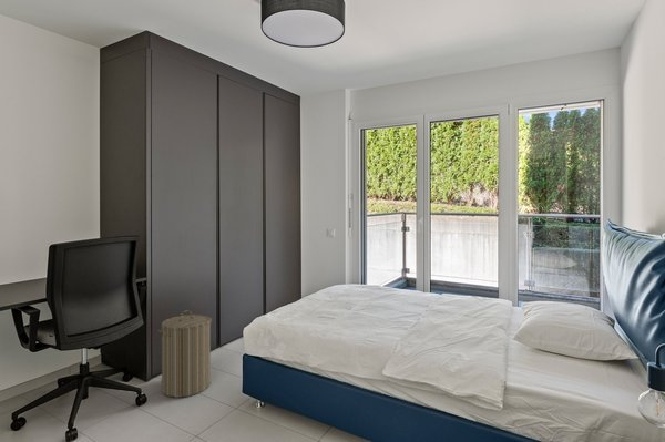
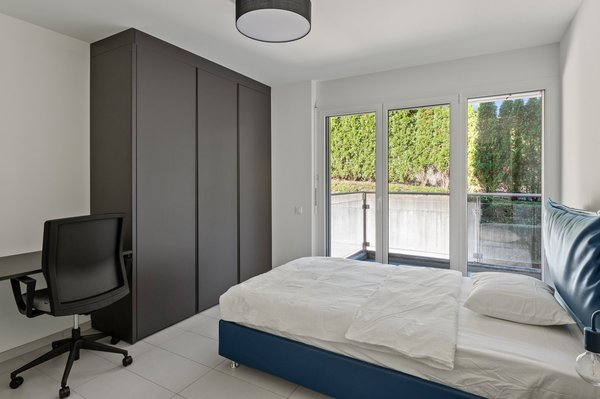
- laundry hamper [157,309,213,399]
